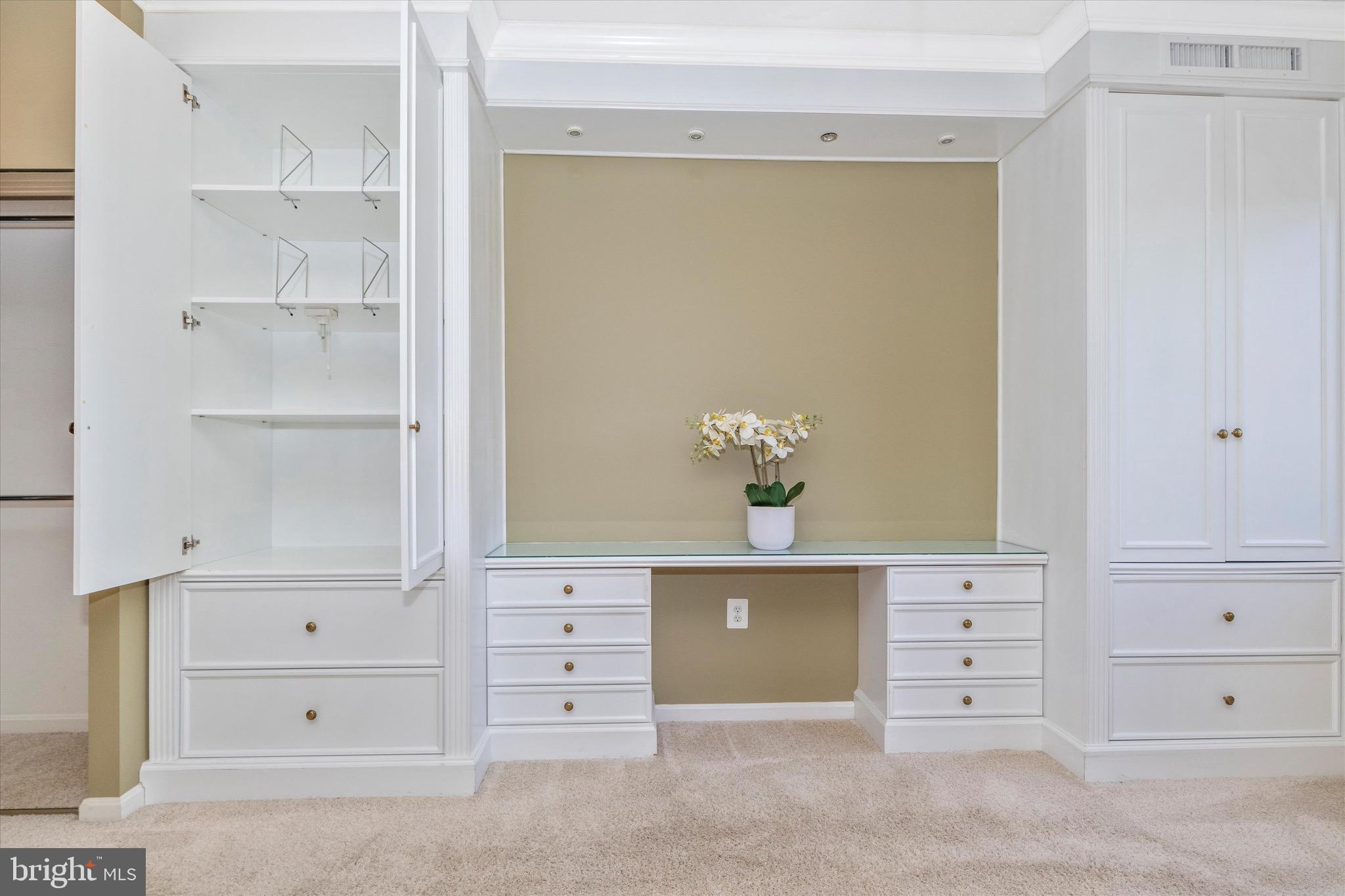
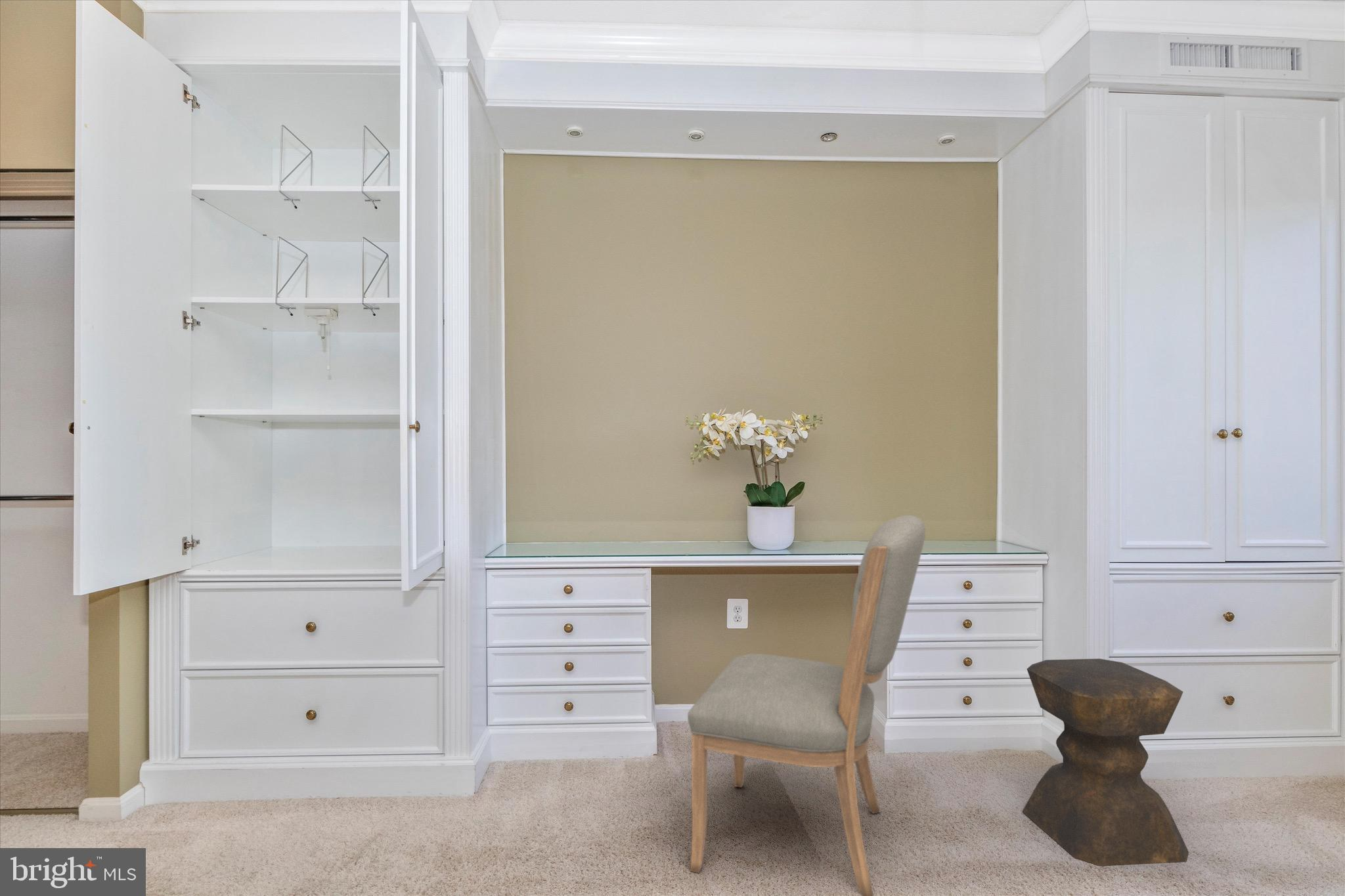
+ chair [687,515,926,896]
+ stool [1022,658,1189,866]
